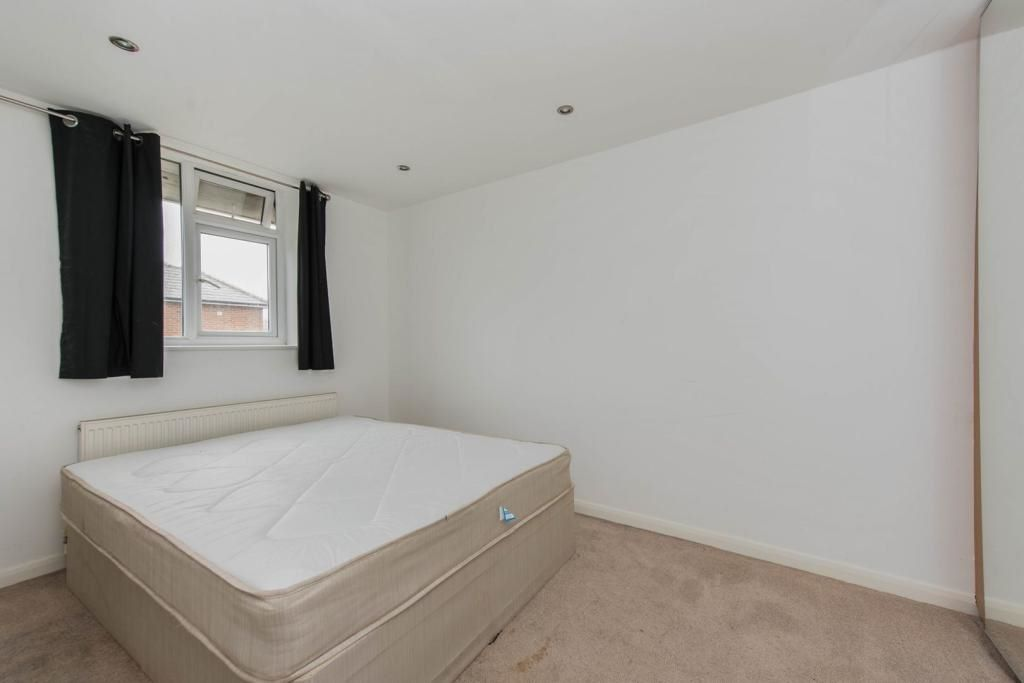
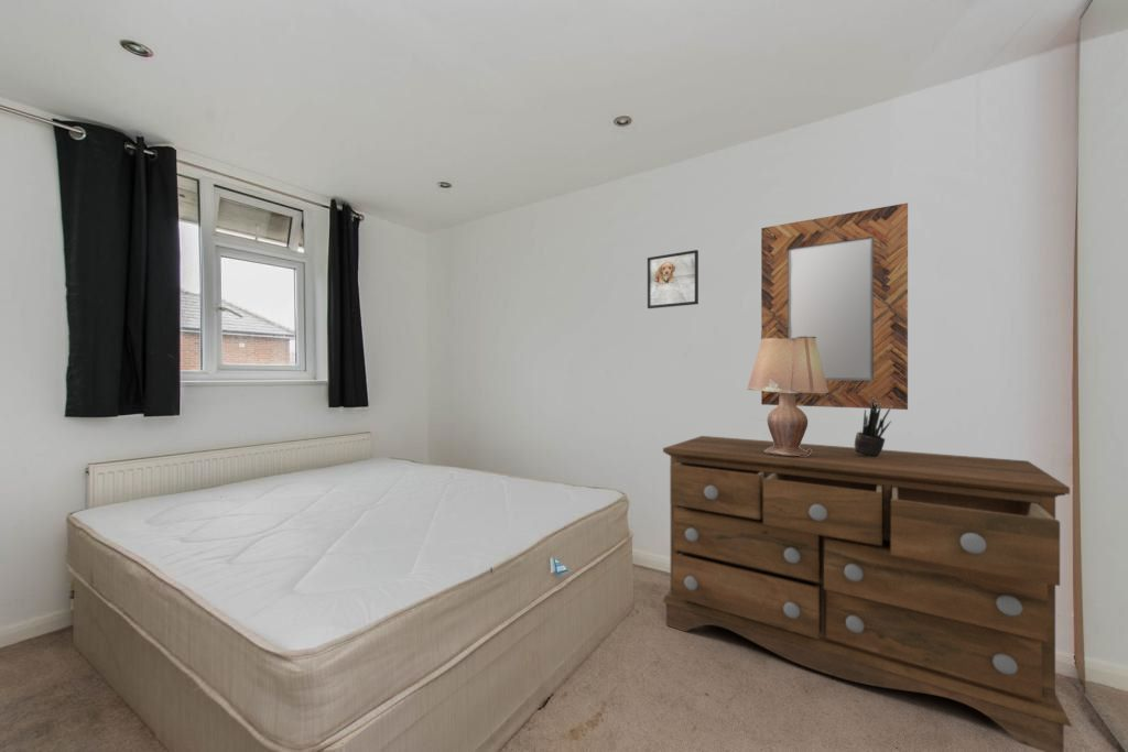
+ lamp [747,336,828,456]
+ home mirror [760,201,909,411]
+ potted plant [854,397,892,457]
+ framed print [647,249,699,309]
+ dresser [661,435,1073,752]
